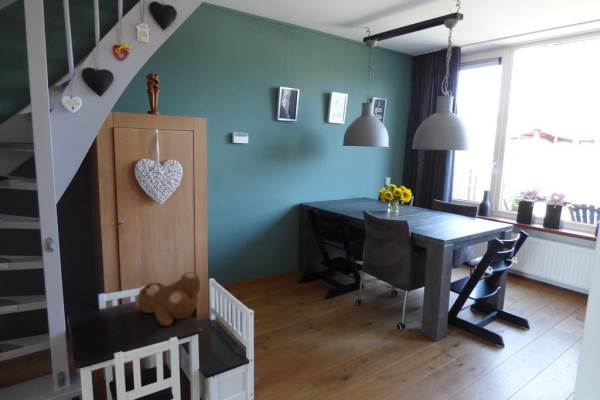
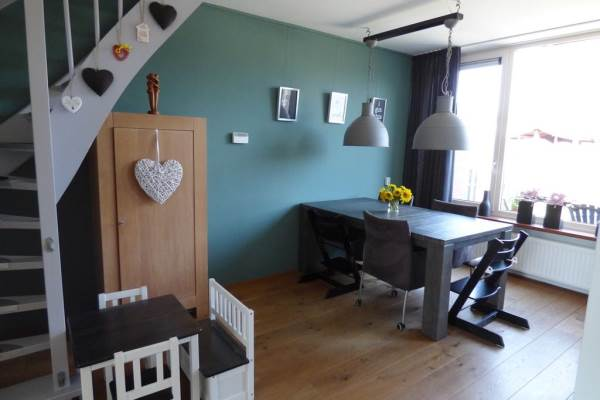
- teddy bear [133,271,201,327]
